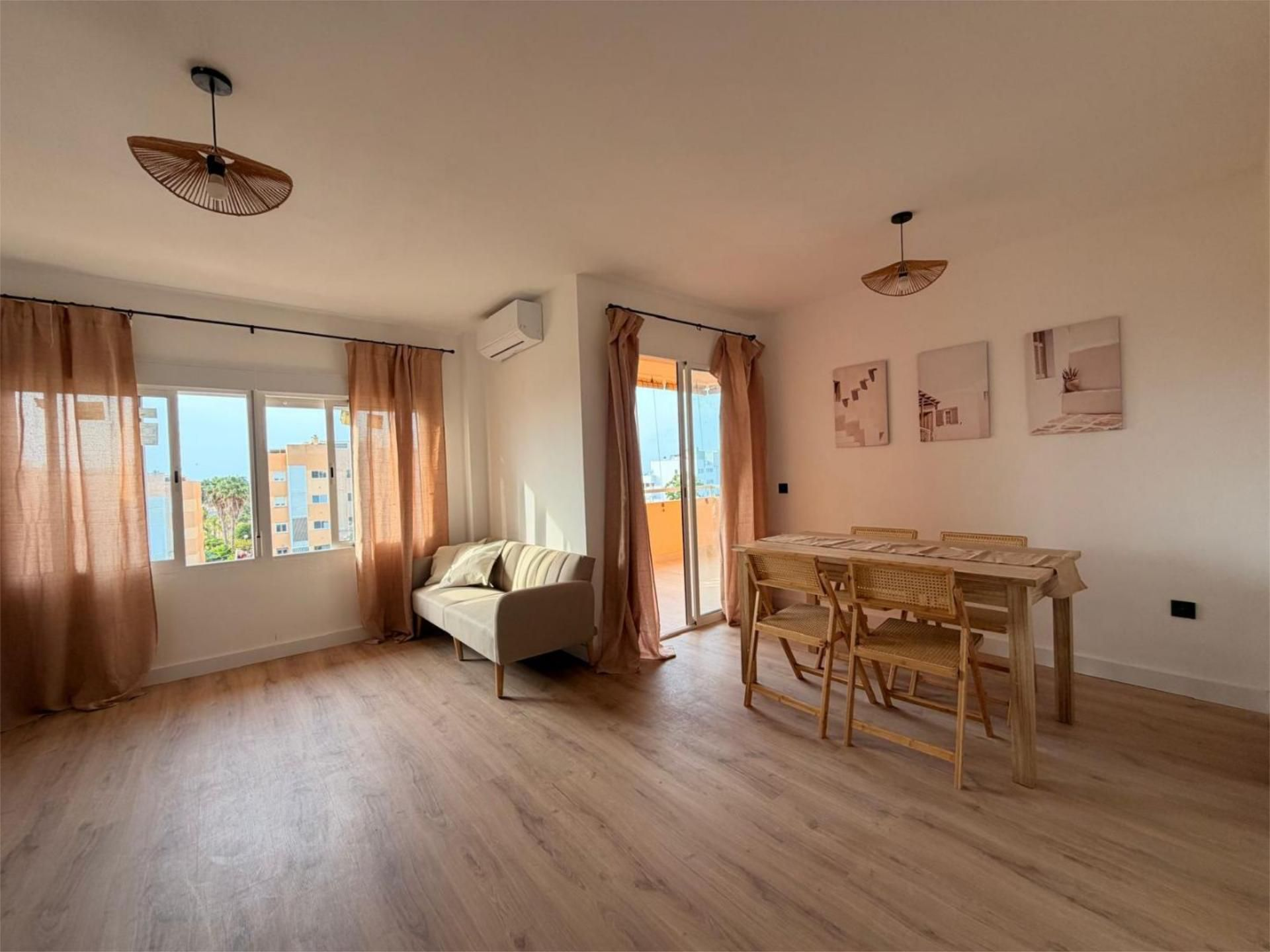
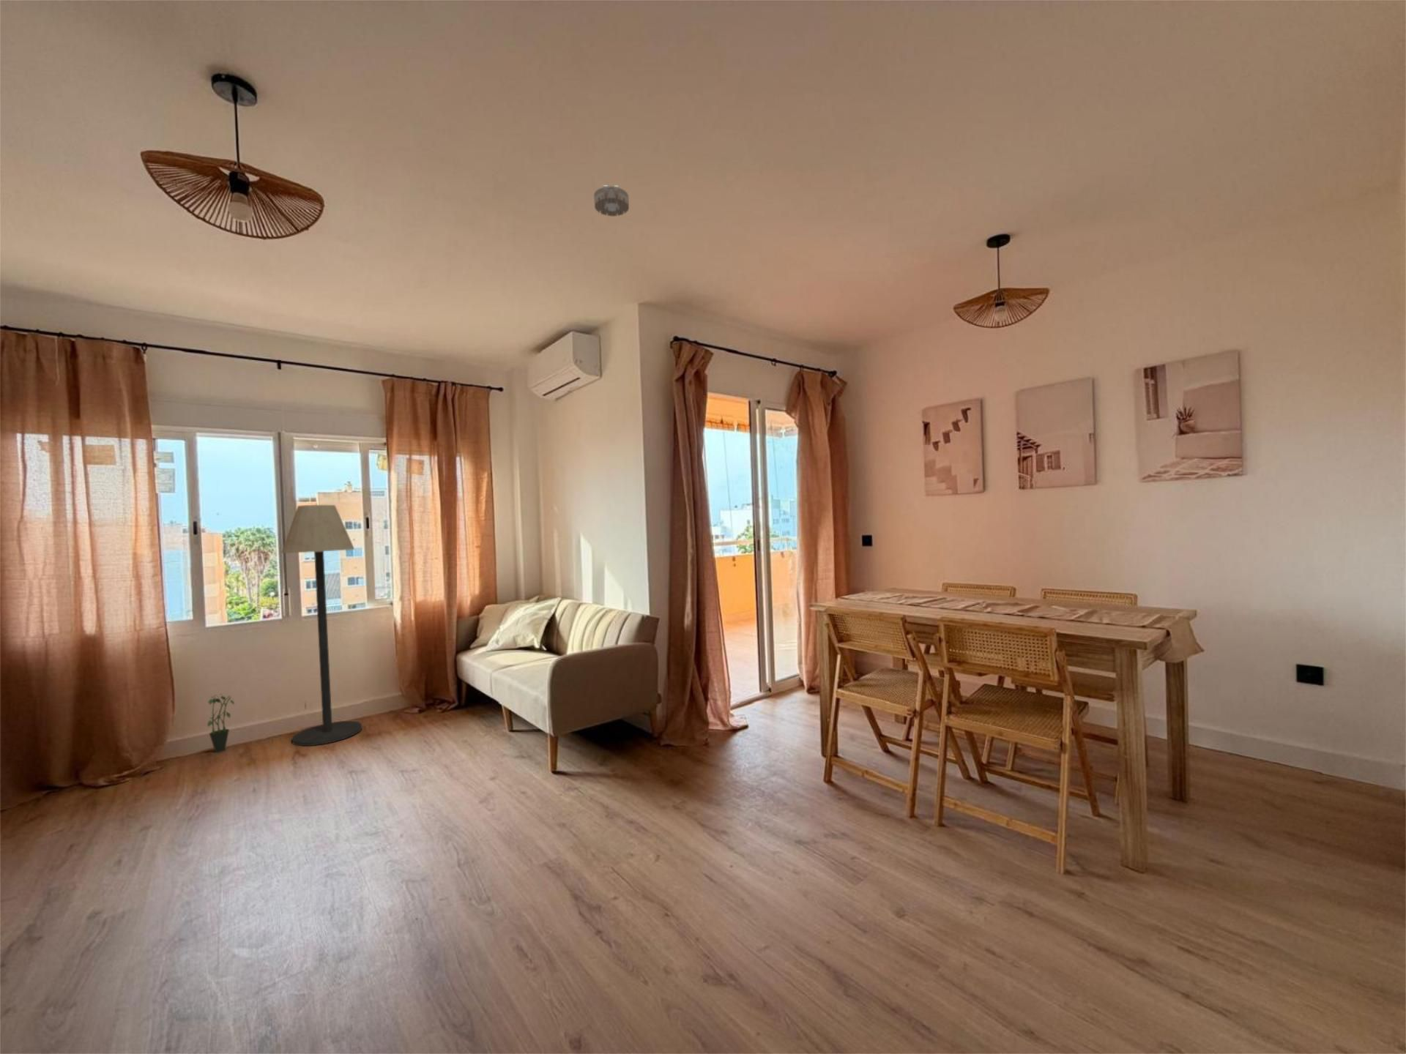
+ smoke detector [593,185,630,217]
+ potted plant [207,693,235,753]
+ floor lamp [280,505,362,746]
